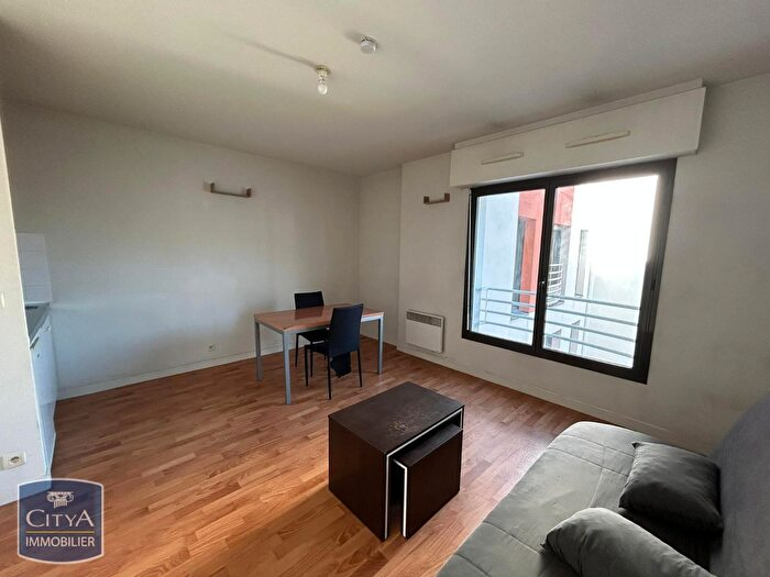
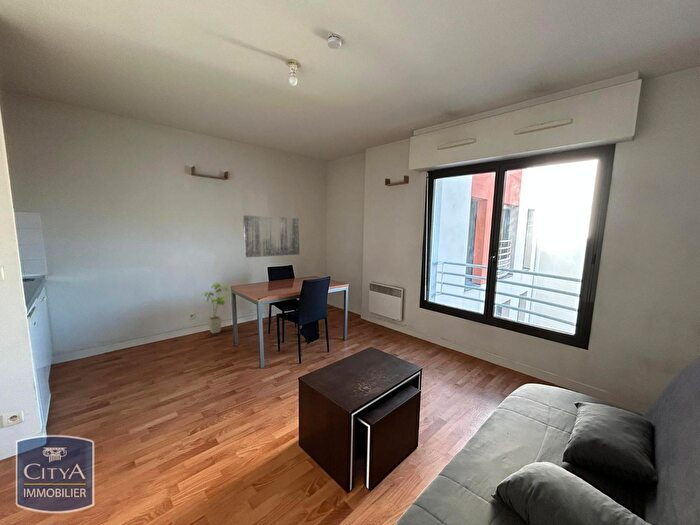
+ house plant [200,282,229,335]
+ wall art [242,215,300,258]
